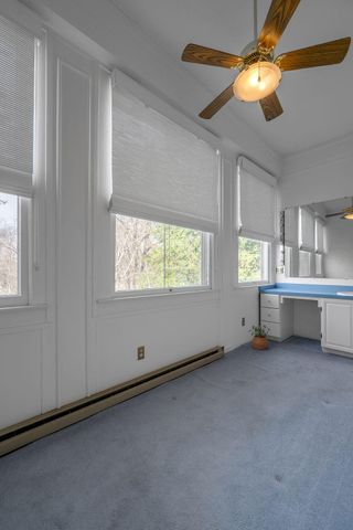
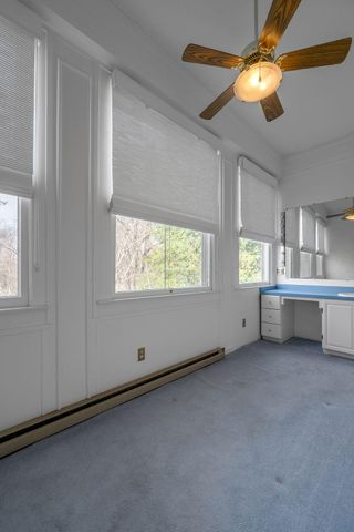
- potted plant [248,324,270,350]
